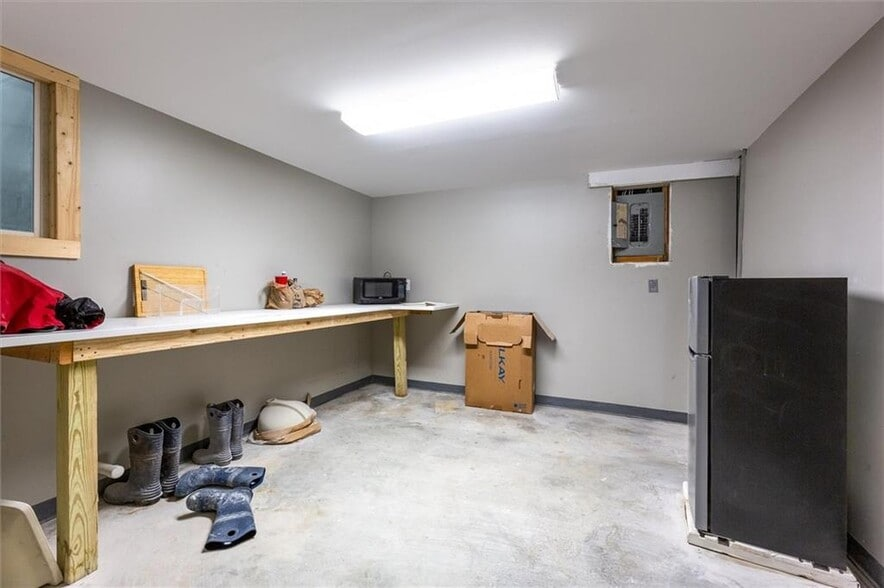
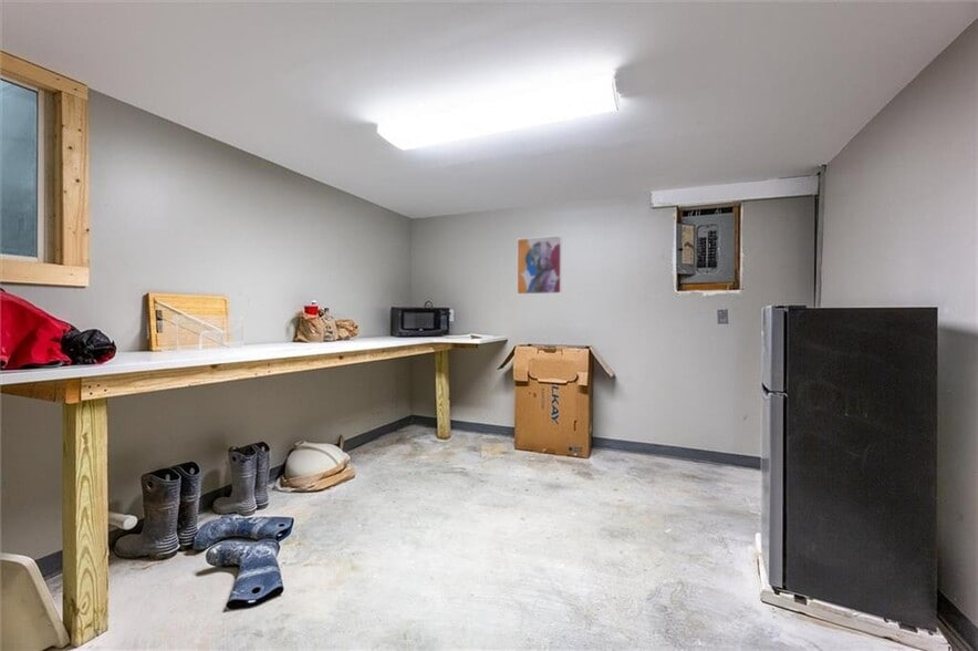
+ wall art [516,235,563,296]
